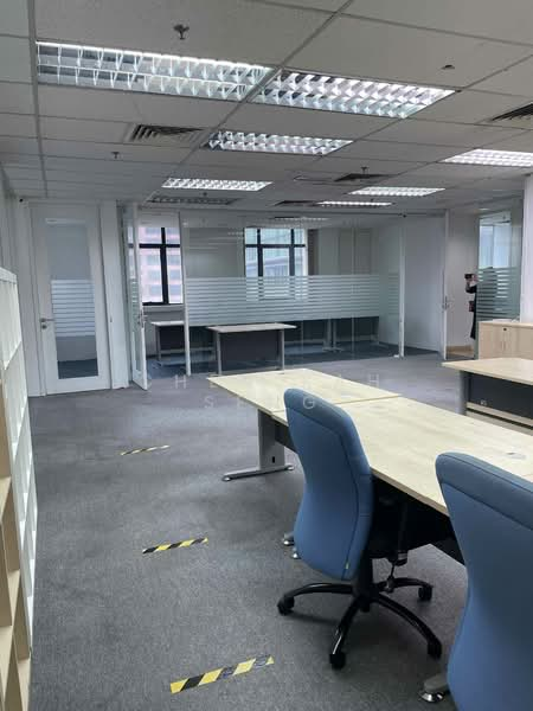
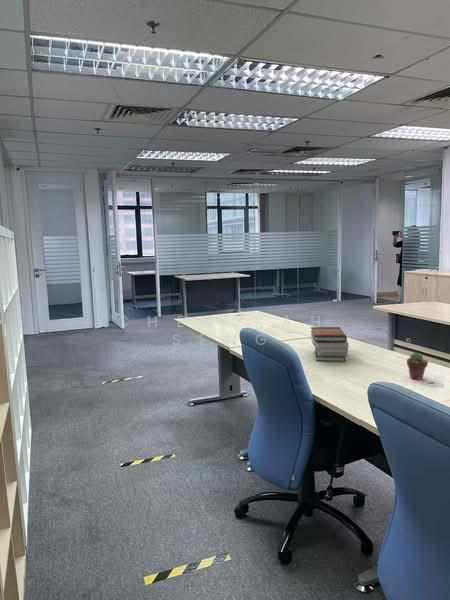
+ potted succulent [406,351,429,380]
+ book stack [310,326,350,362]
